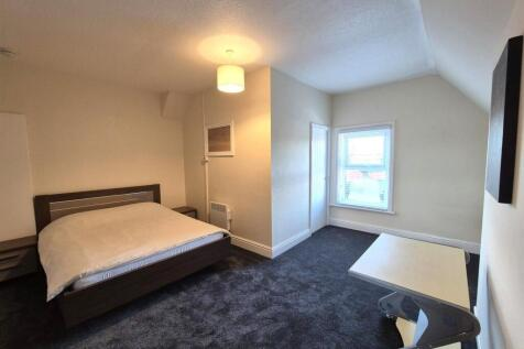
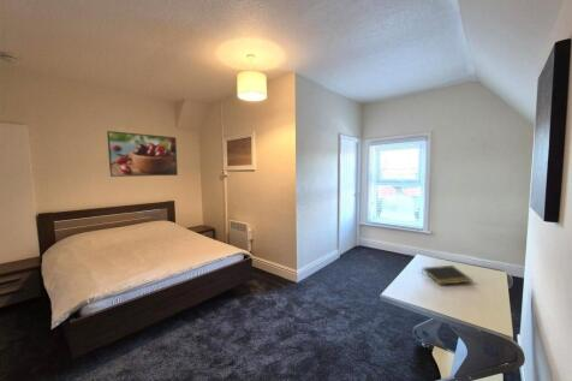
+ notepad [421,264,473,286]
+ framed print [106,130,179,178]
